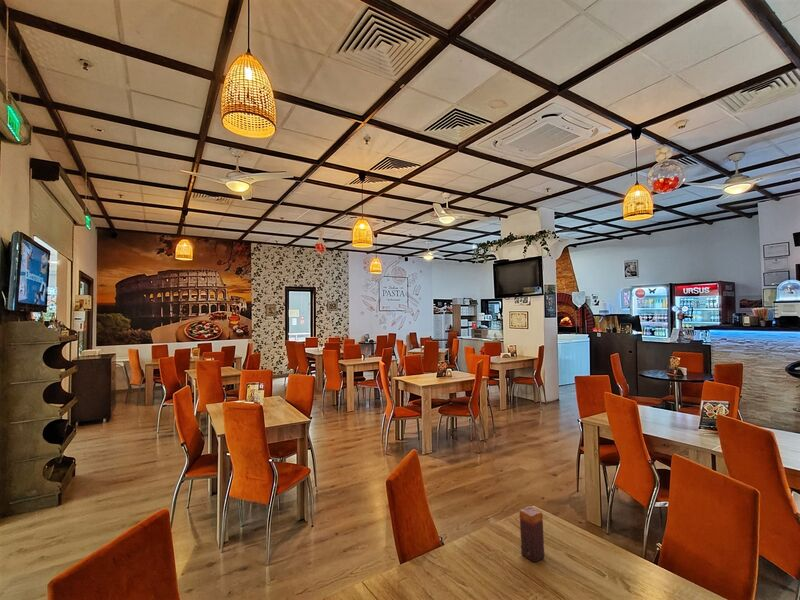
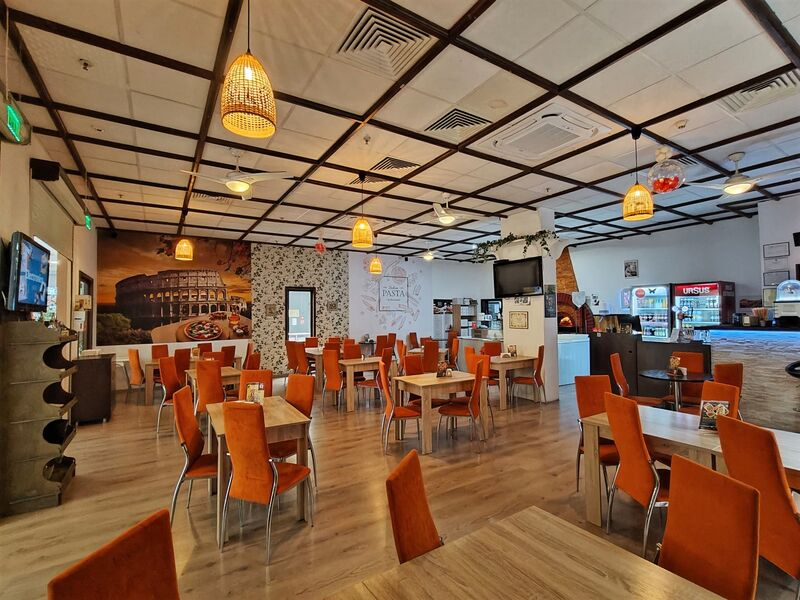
- candle [519,505,545,563]
